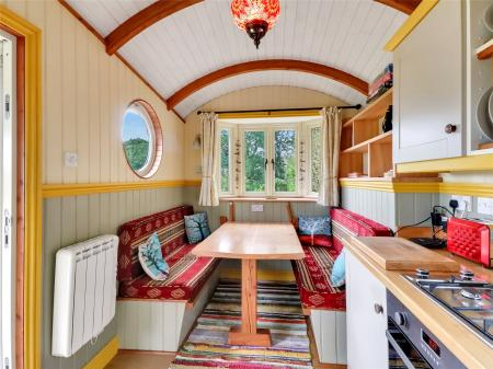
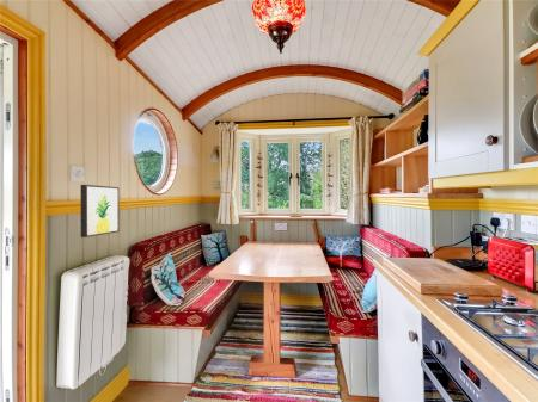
+ wall art [80,184,121,239]
